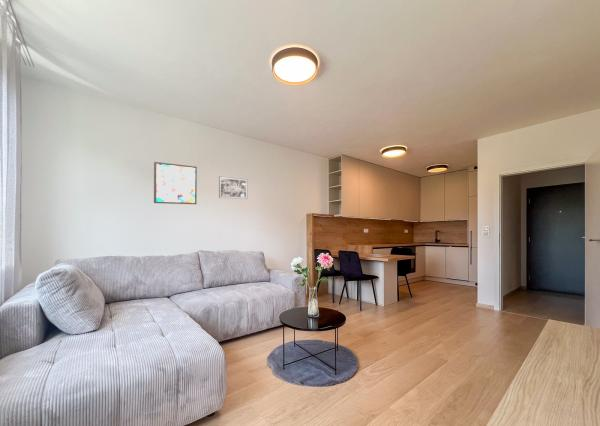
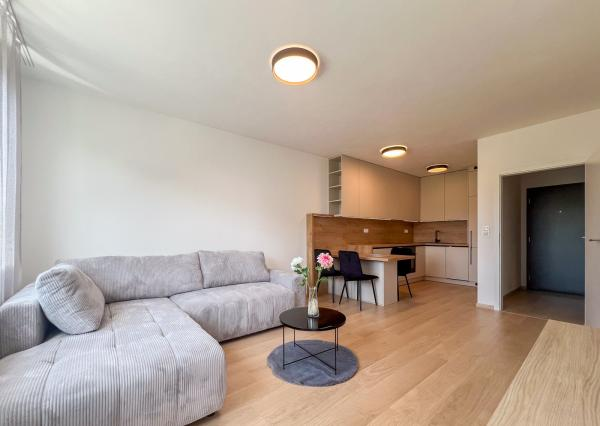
- wall art [153,161,198,205]
- wall art [218,176,248,200]
